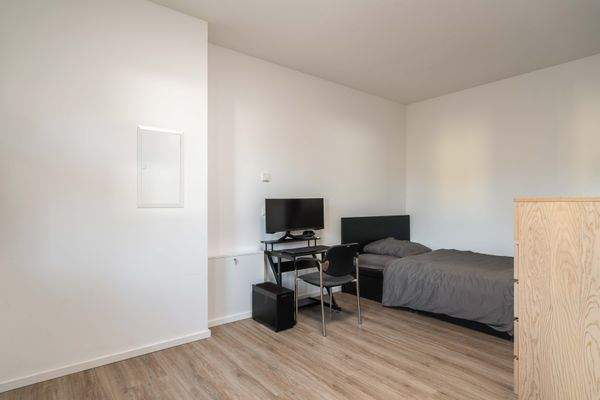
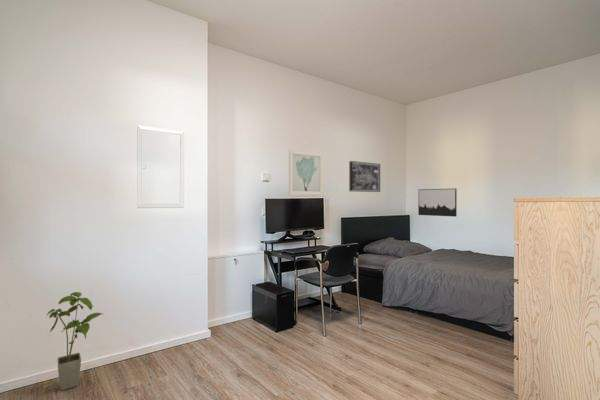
+ wall art [288,149,324,196]
+ house plant [45,291,105,391]
+ wall art [348,160,381,193]
+ wall art [417,187,458,218]
